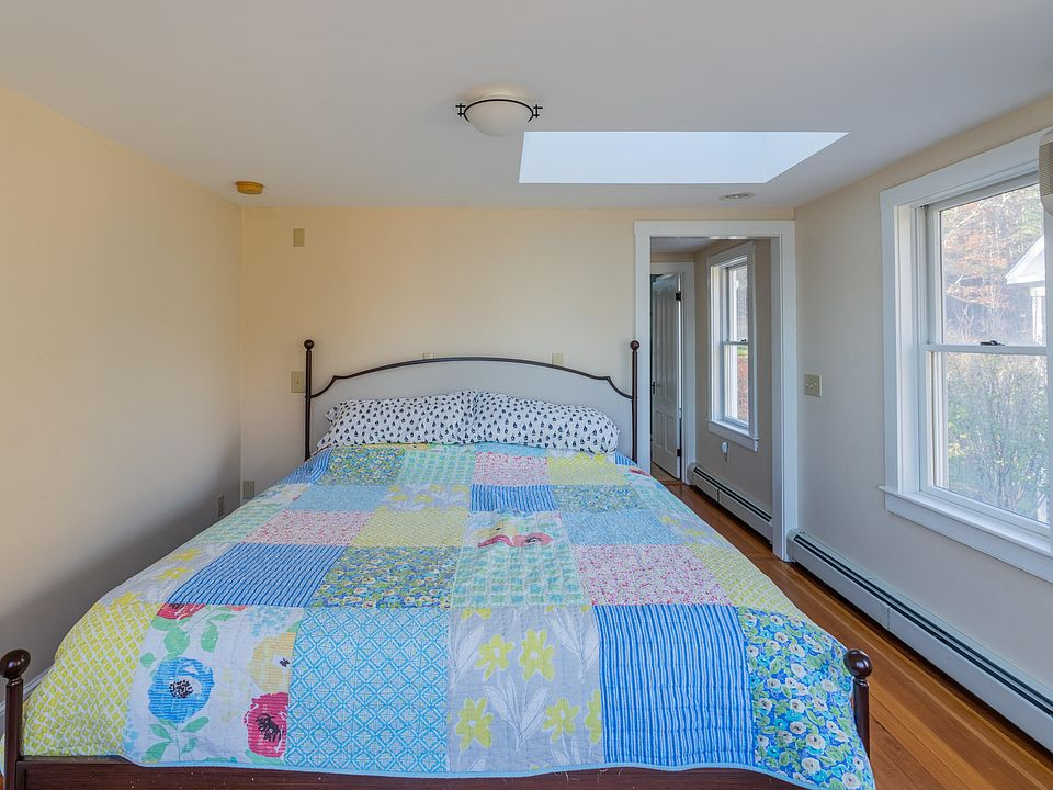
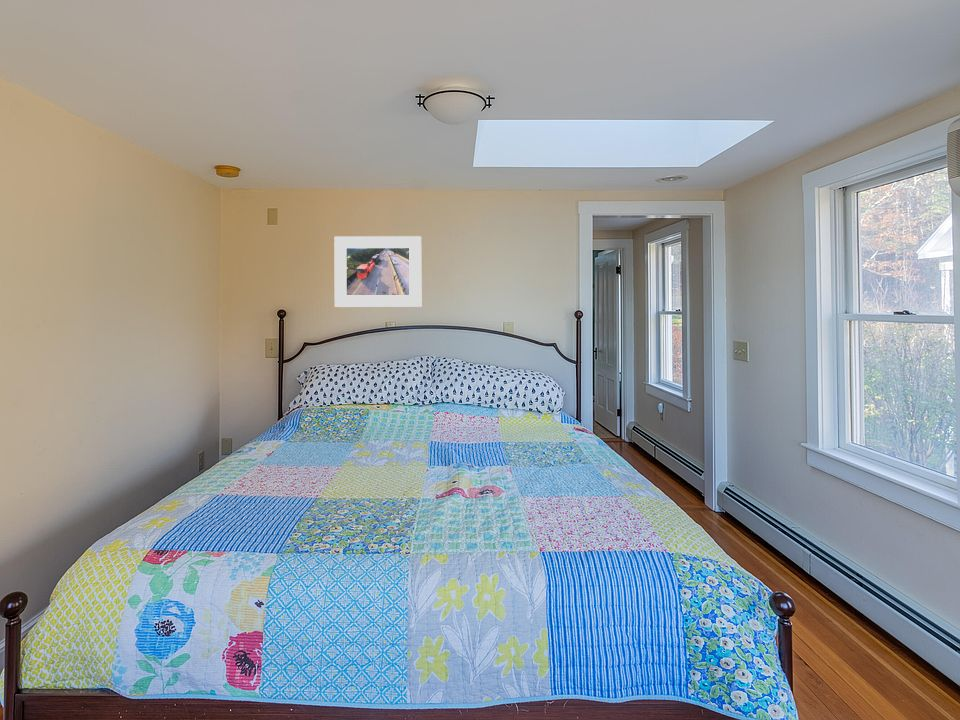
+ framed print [334,235,422,308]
